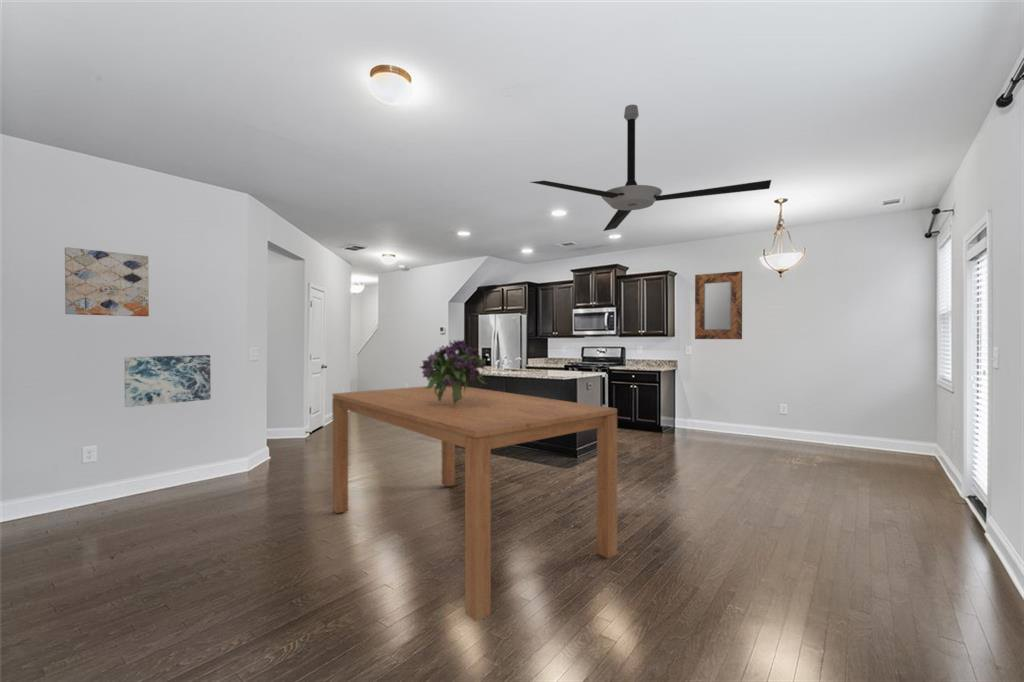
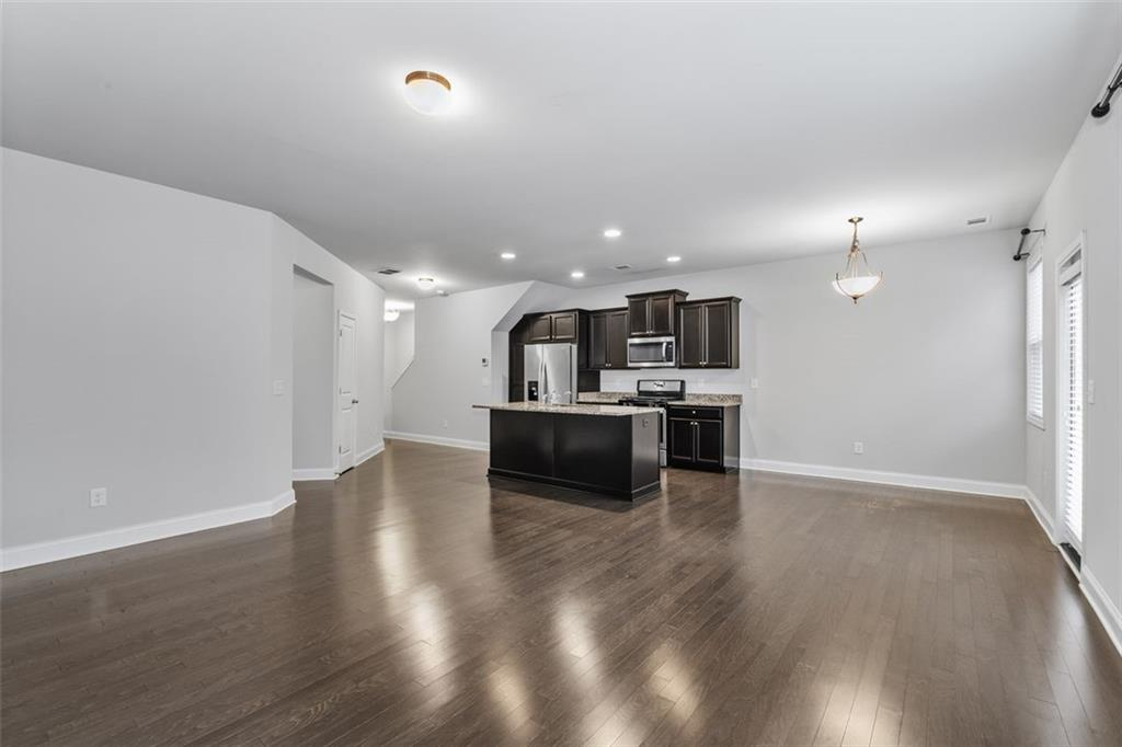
- dining table [331,385,618,622]
- wall art [64,246,150,317]
- ceiling fan [530,104,772,232]
- bouquet [419,338,488,404]
- wall art [123,354,212,408]
- home mirror [694,270,743,340]
